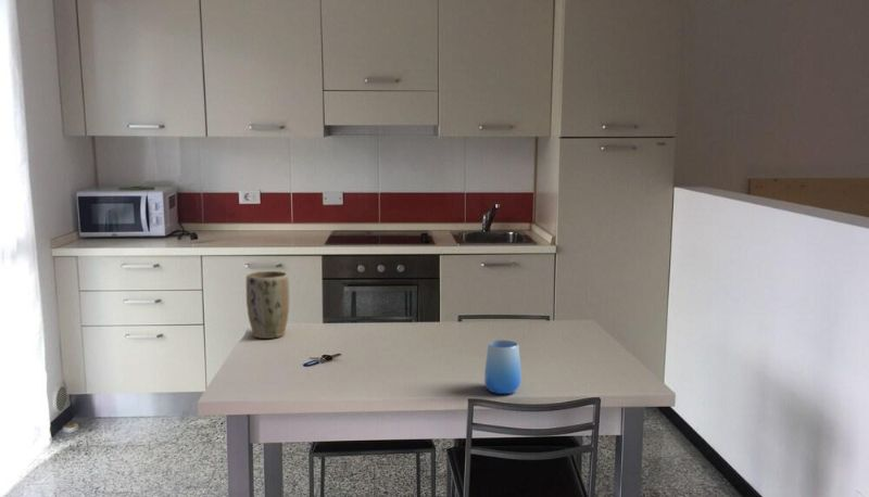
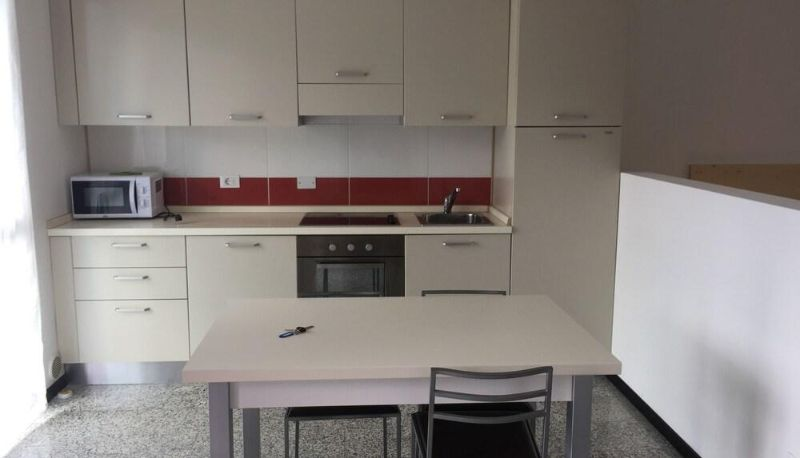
- cup [483,340,522,395]
- plant pot [245,270,290,340]
